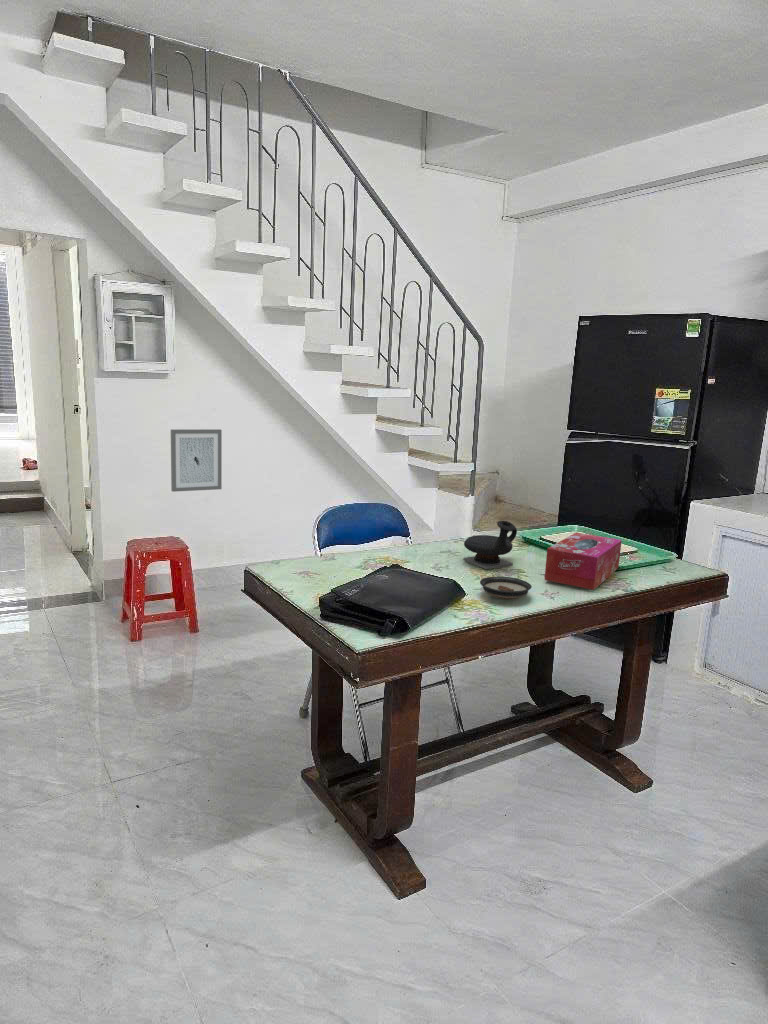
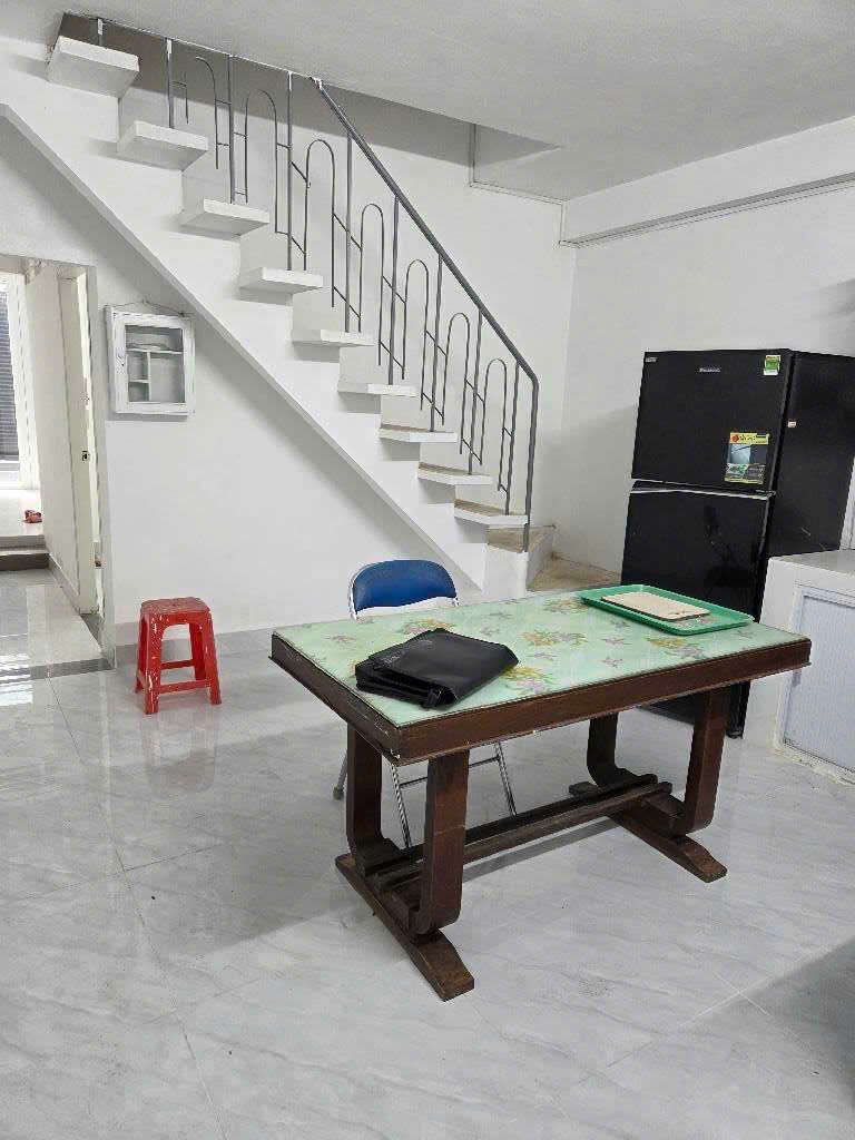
- teapot [462,520,518,570]
- saucer [479,576,533,600]
- wall art [170,428,223,493]
- tissue box [543,532,623,591]
